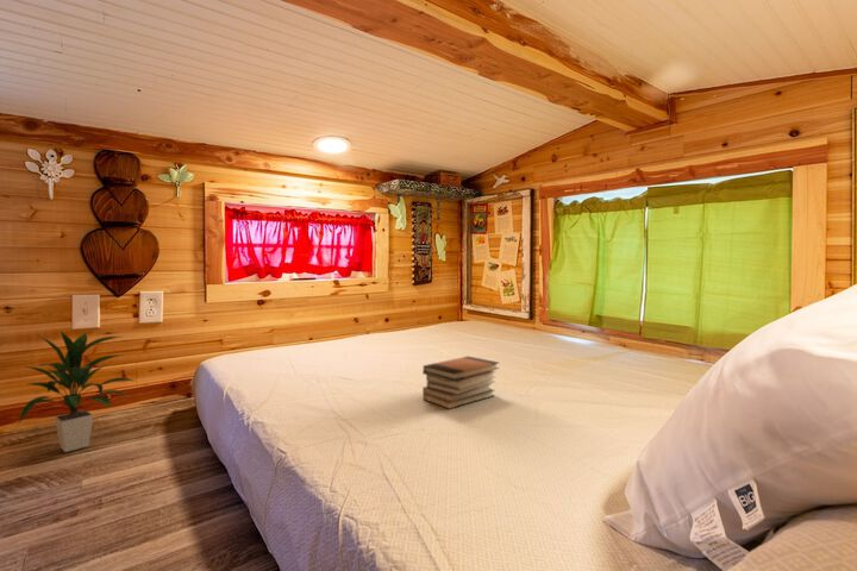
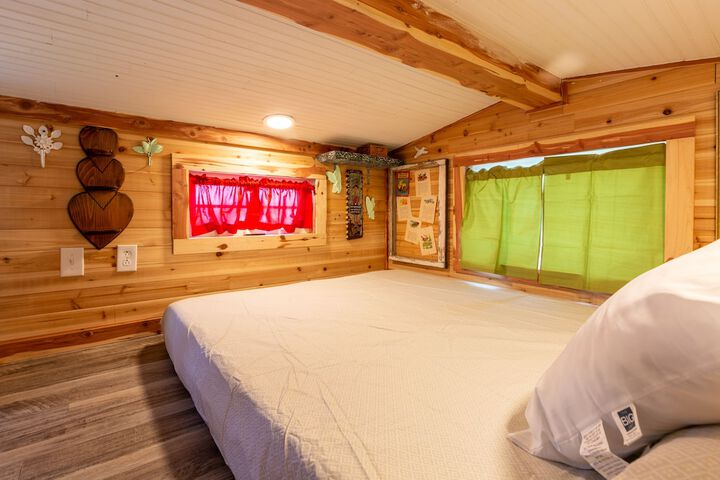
- book stack [421,354,500,410]
- indoor plant [17,330,135,453]
